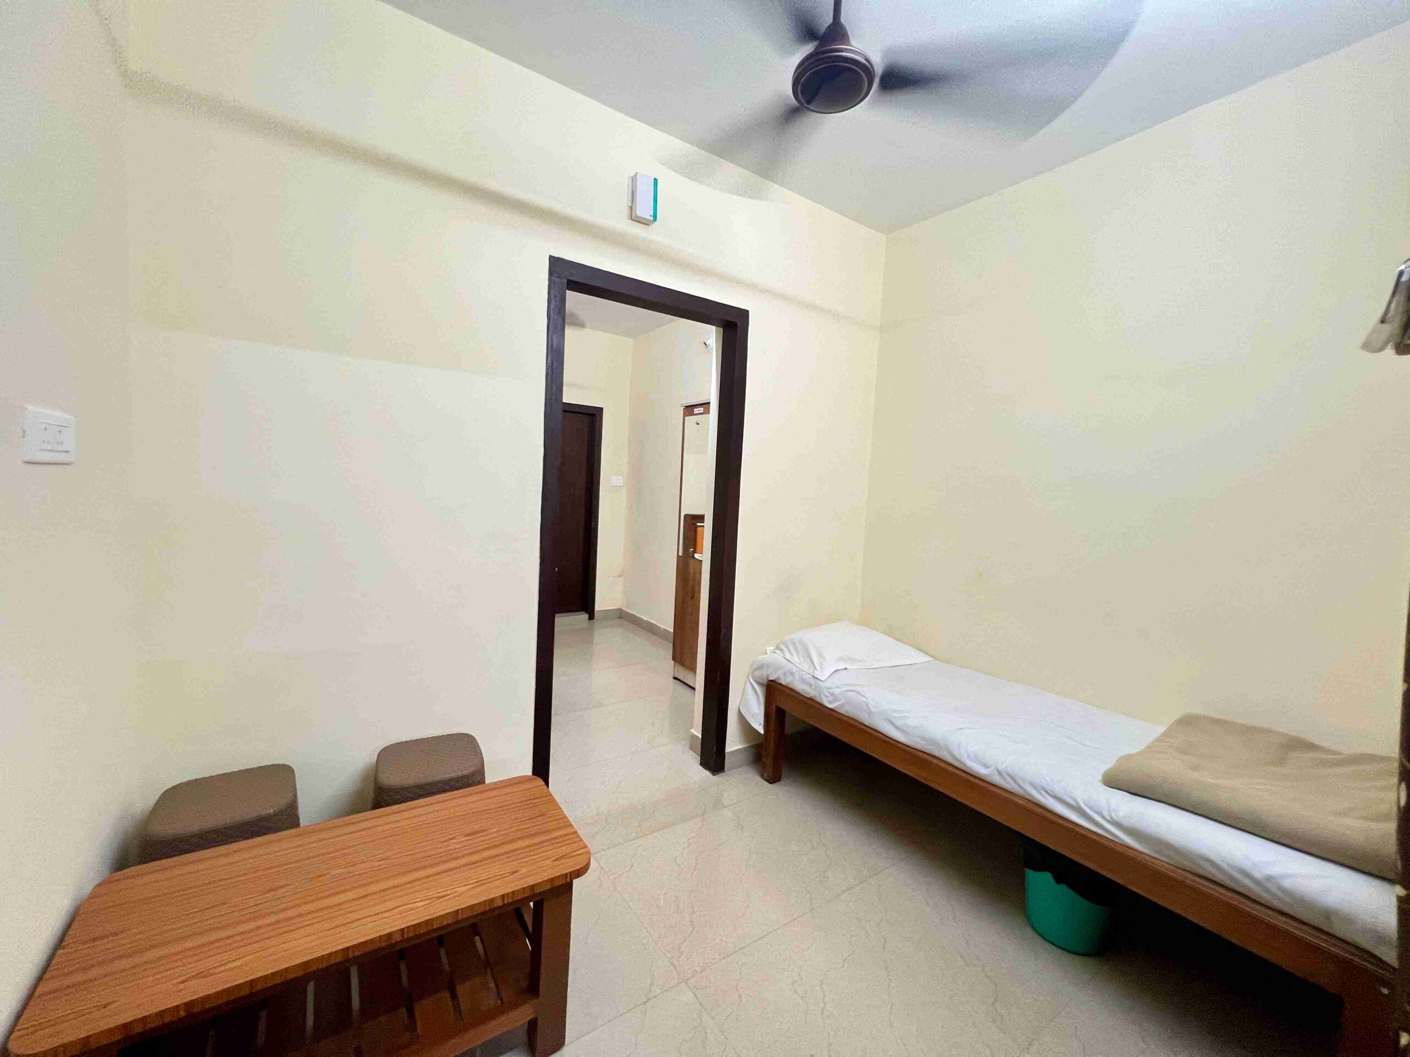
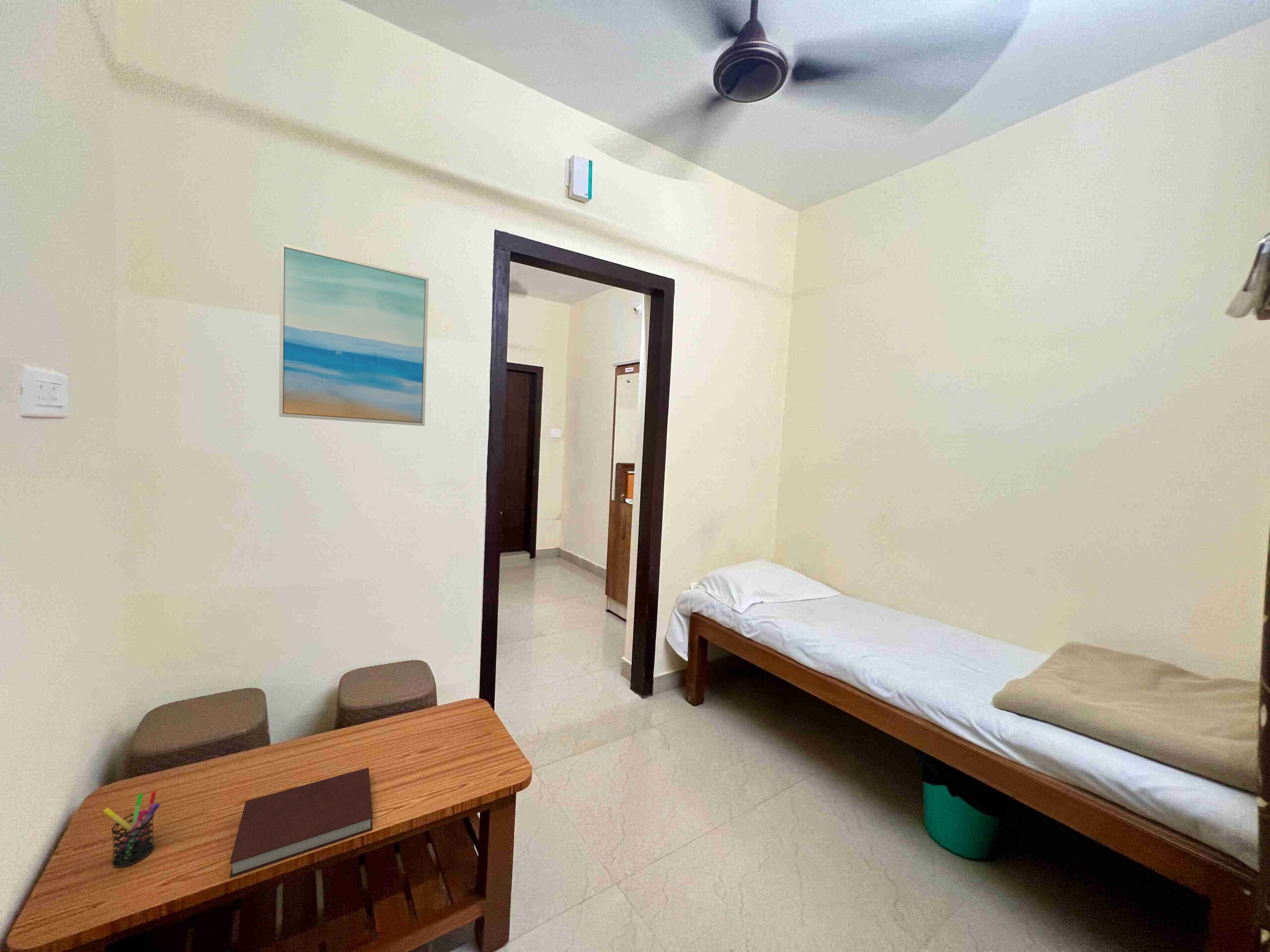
+ notebook [229,767,373,878]
+ pen holder [103,790,161,868]
+ wall art [279,242,429,426]
